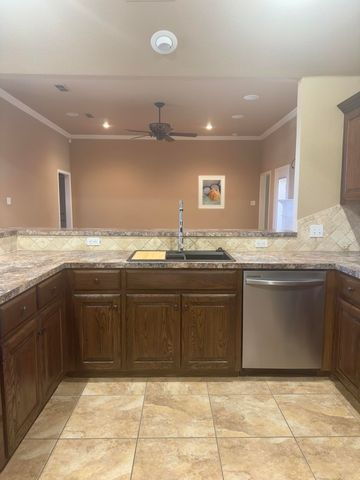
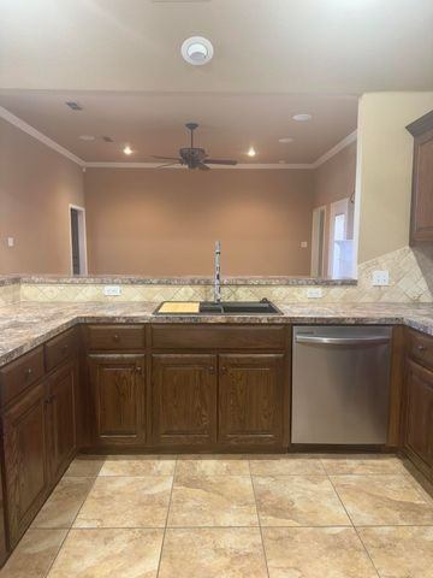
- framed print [197,175,226,210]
